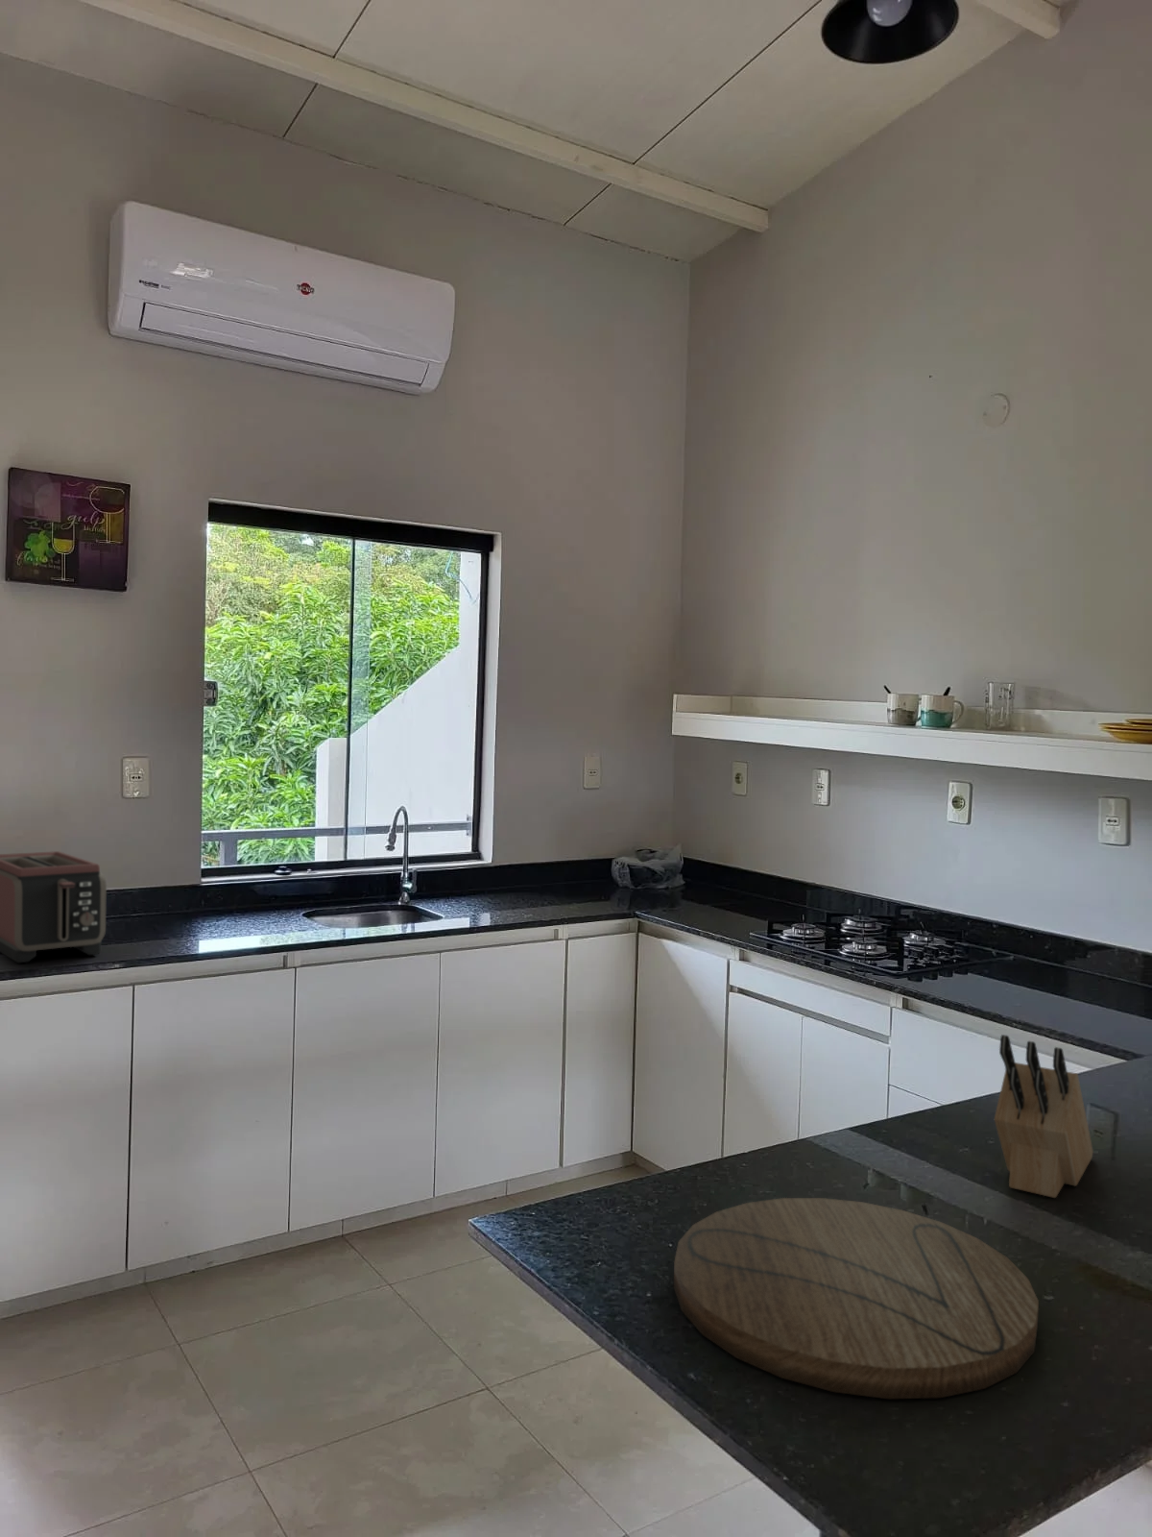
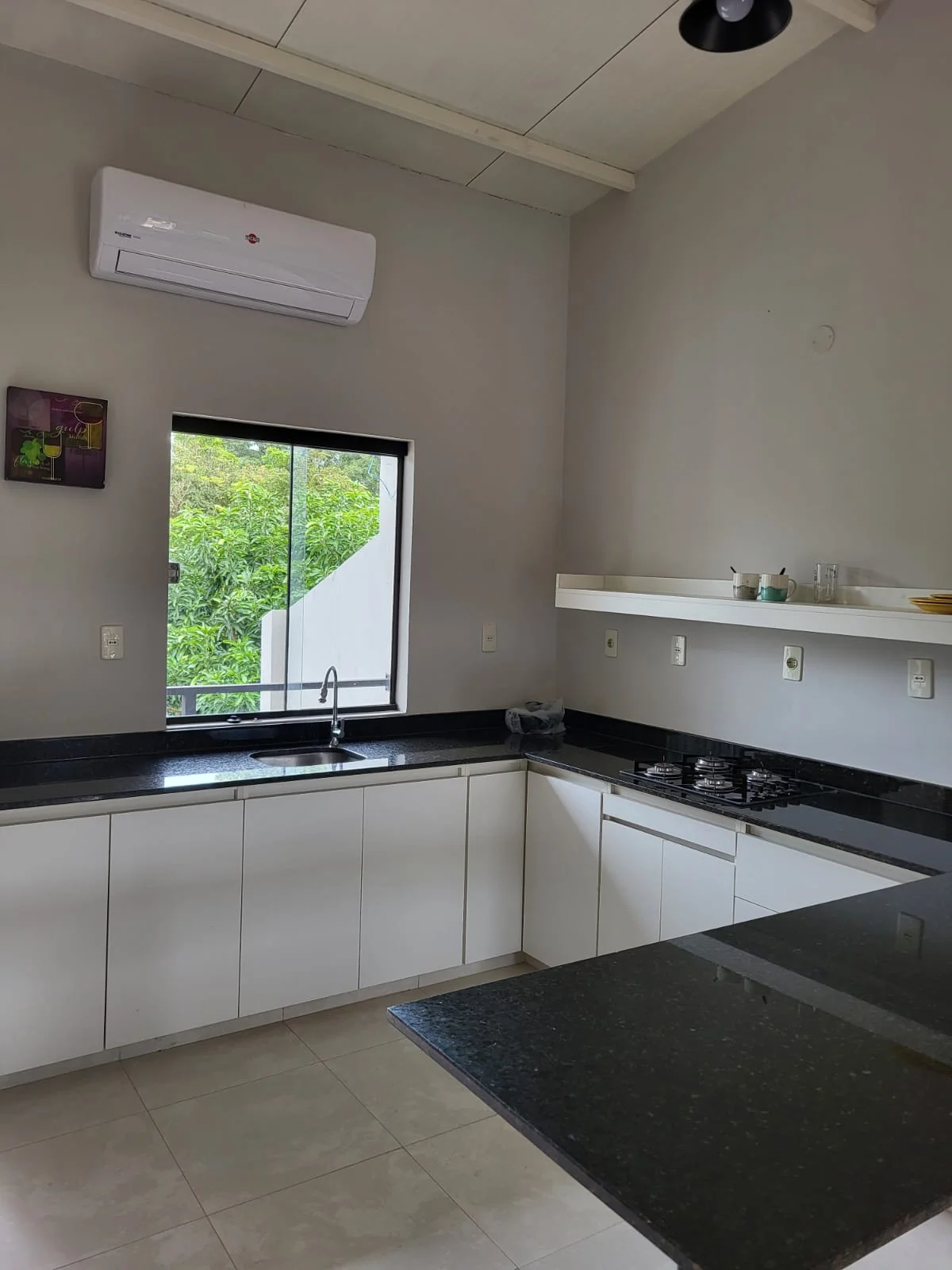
- cutting board [673,1197,1039,1399]
- knife block [993,1034,1094,1199]
- toaster [0,850,108,963]
